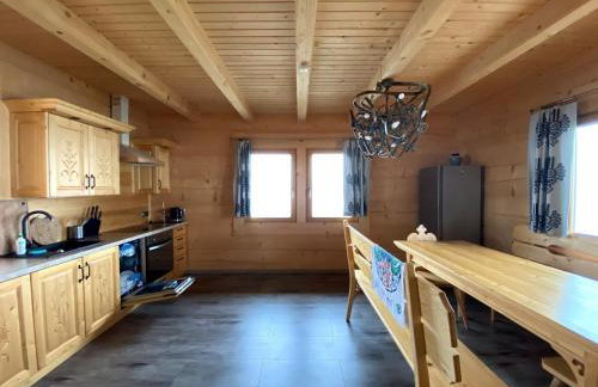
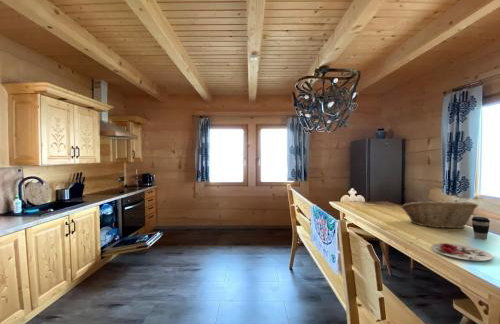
+ plate [430,242,494,262]
+ fruit basket [400,200,479,229]
+ coffee cup [471,216,491,240]
